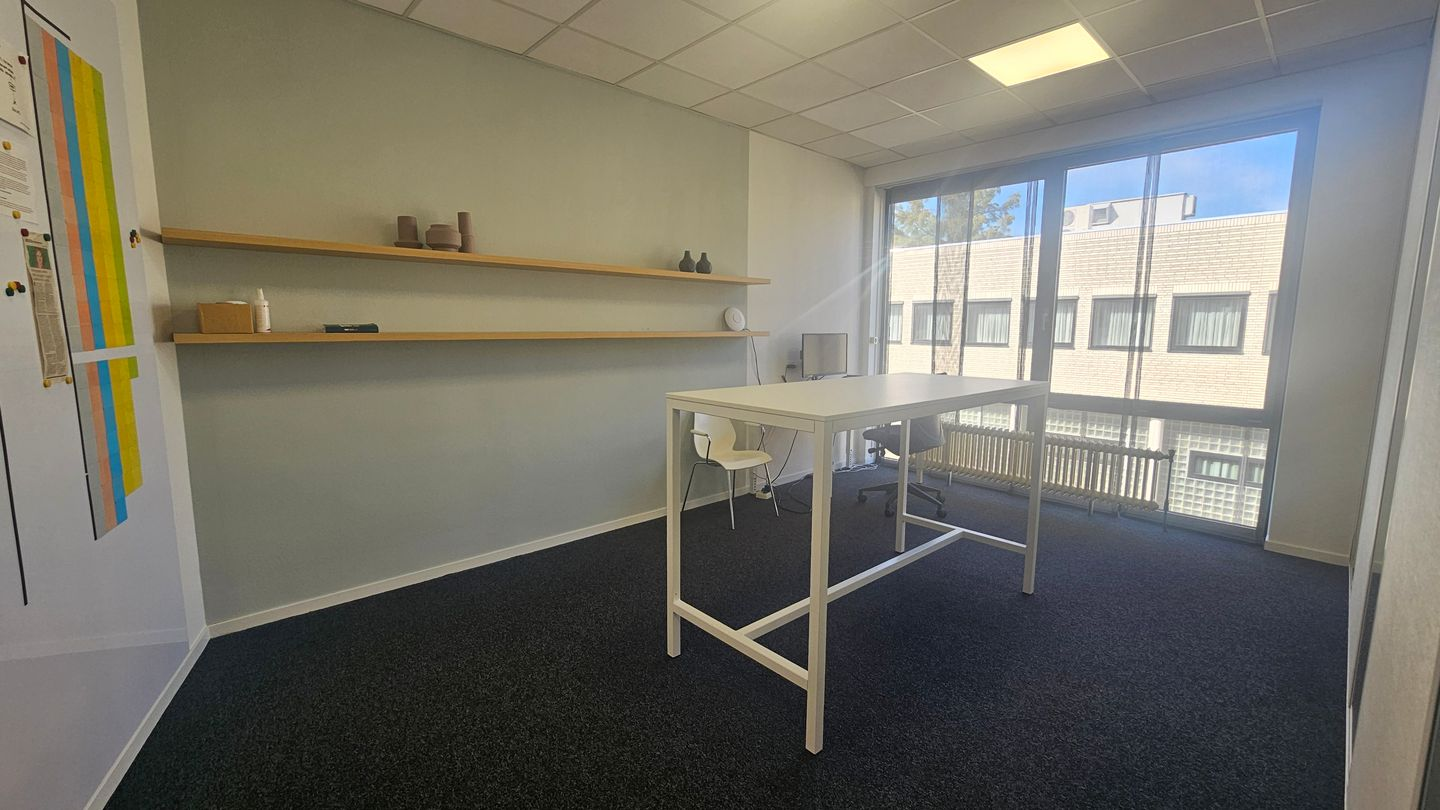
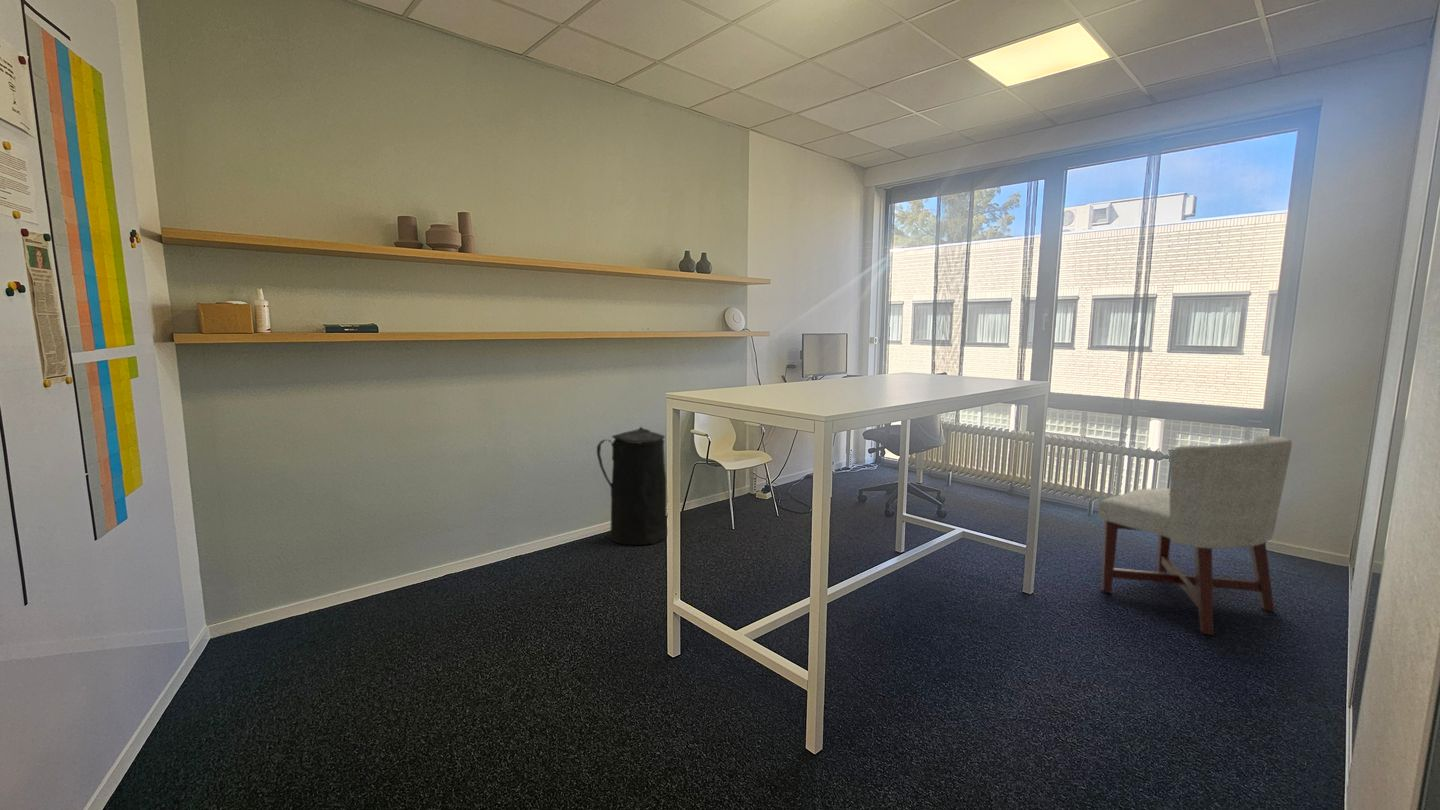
+ trash can [596,426,667,546]
+ chair [1097,435,1293,636]
